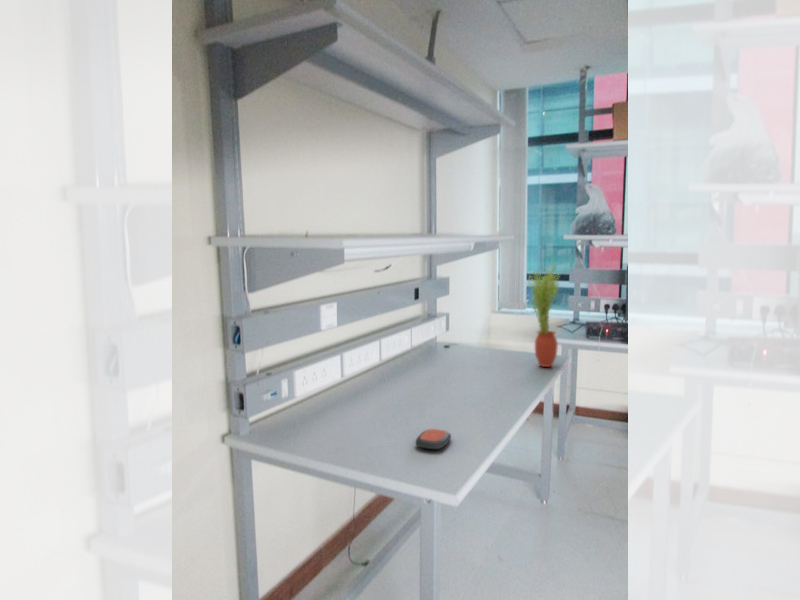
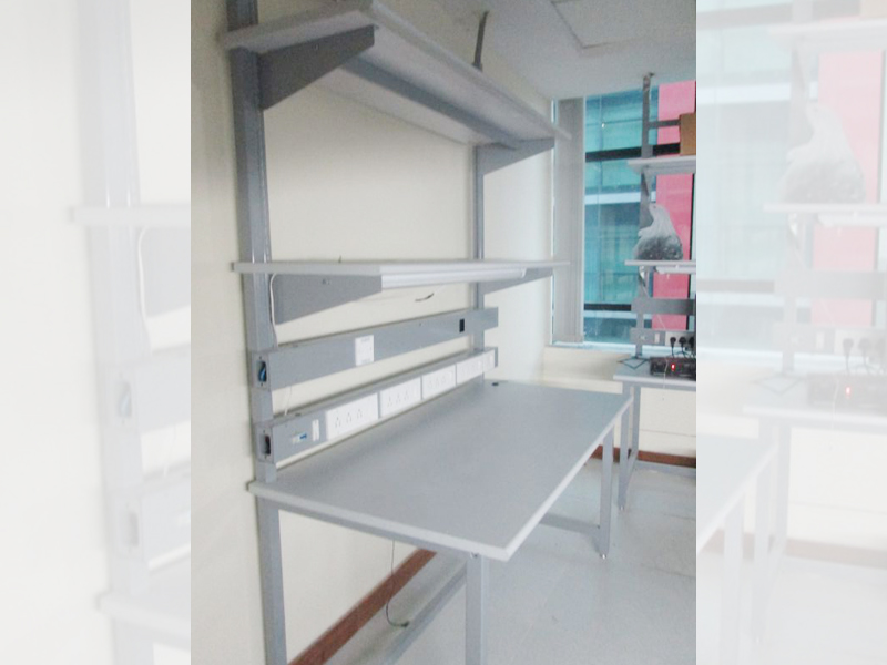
- potted plant [526,264,563,368]
- remote control [414,428,452,450]
